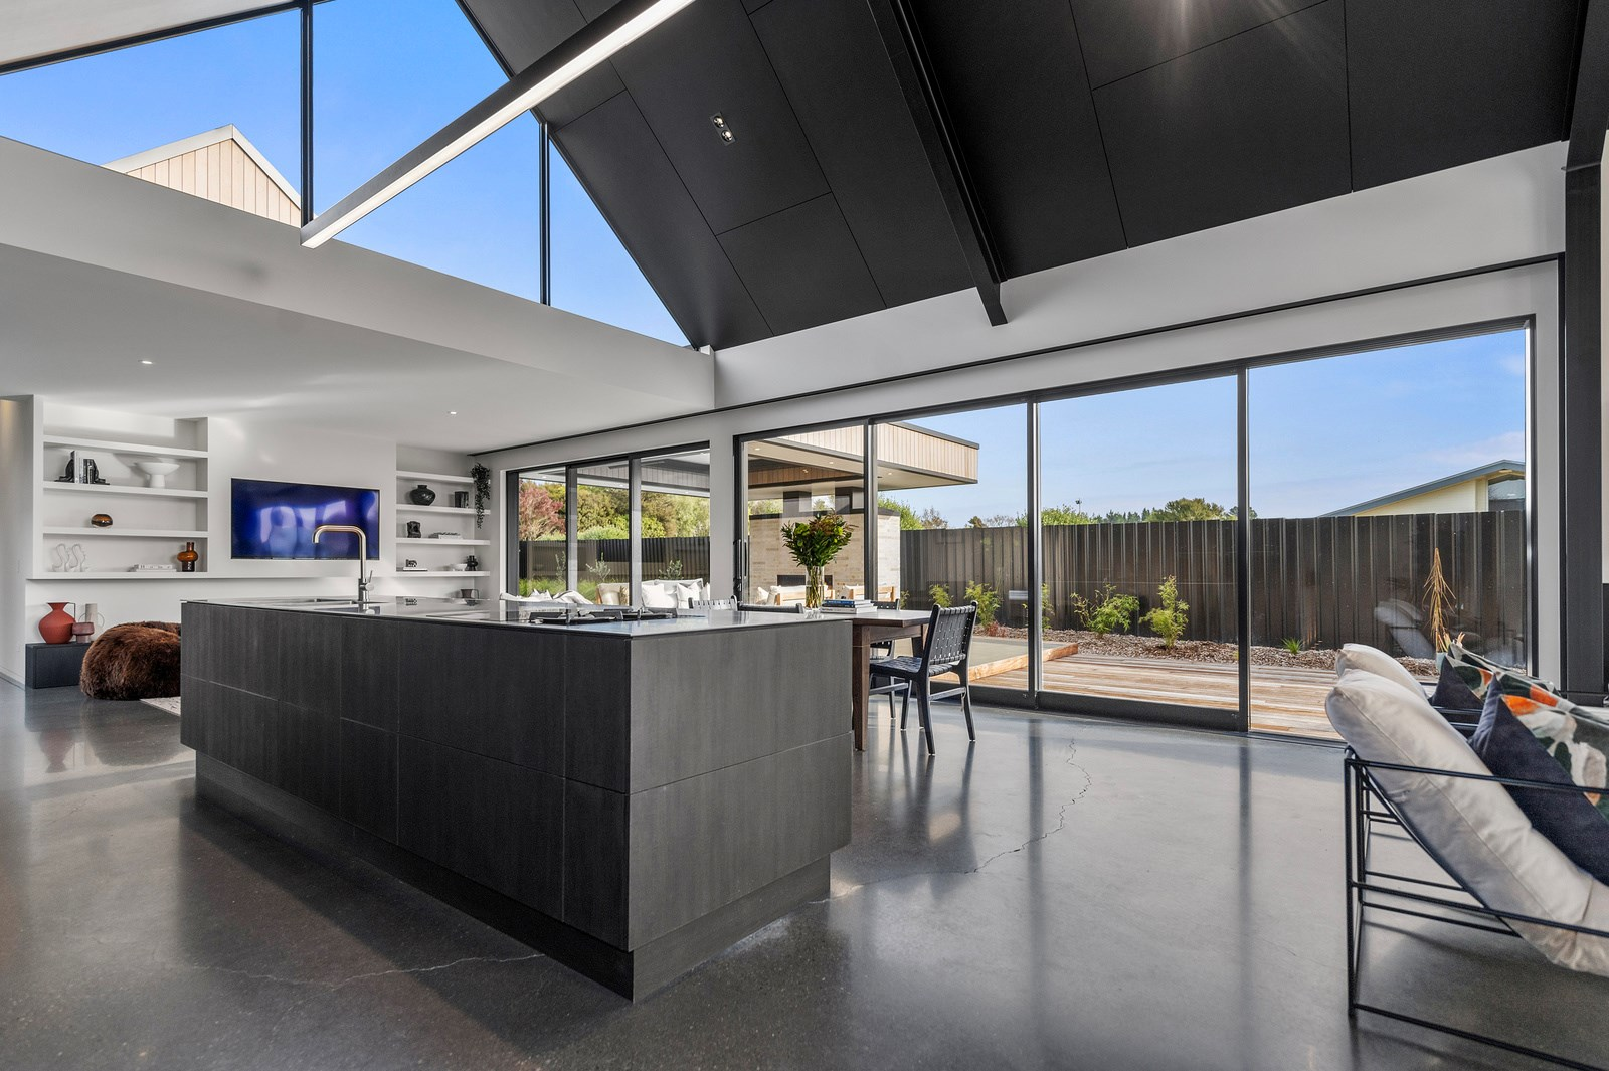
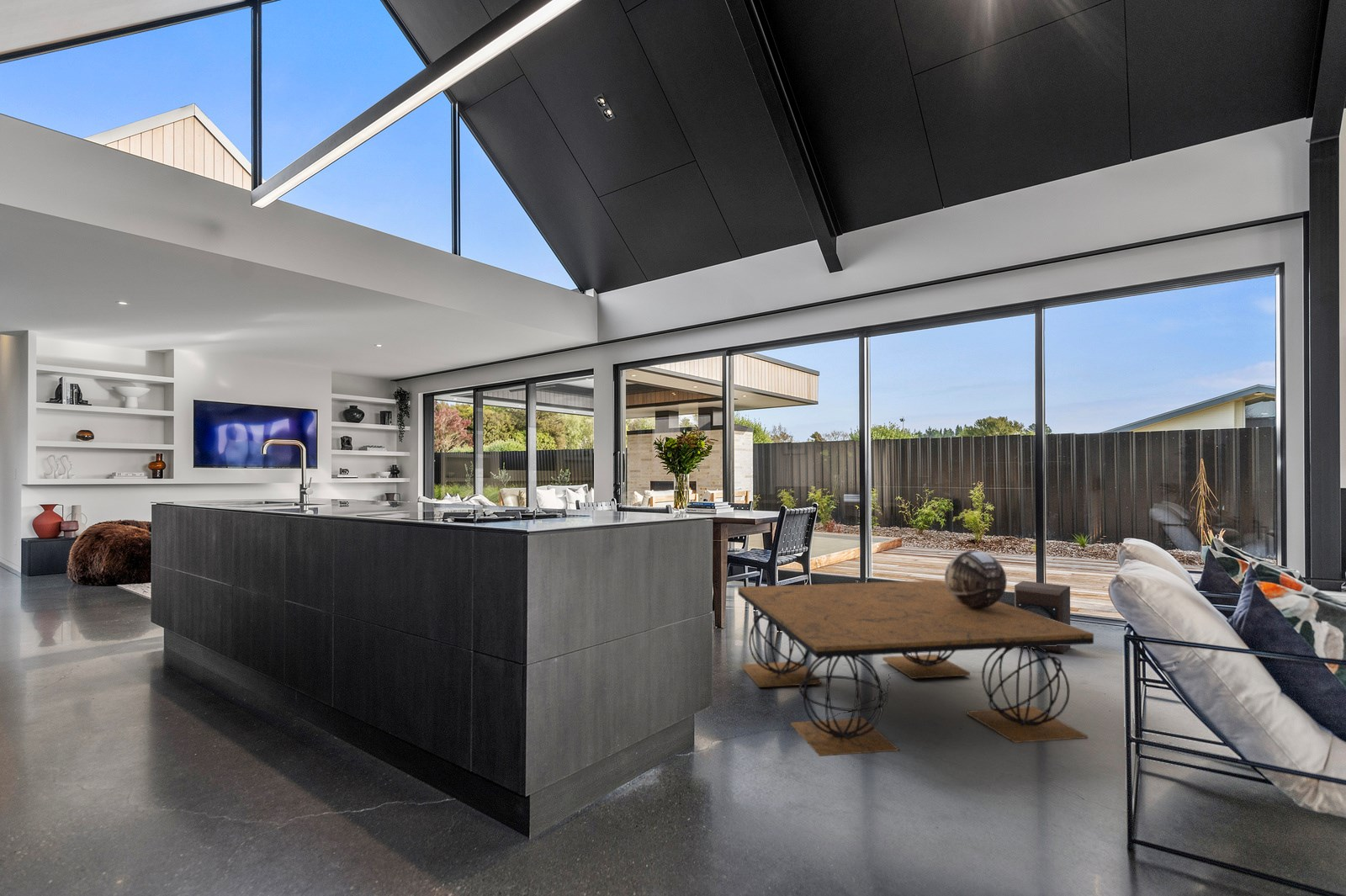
+ speaker [1014,581,1071,655]
+ coffee table [737,580,1094,757]
+ decorative bowl [944,550,1008,608]
